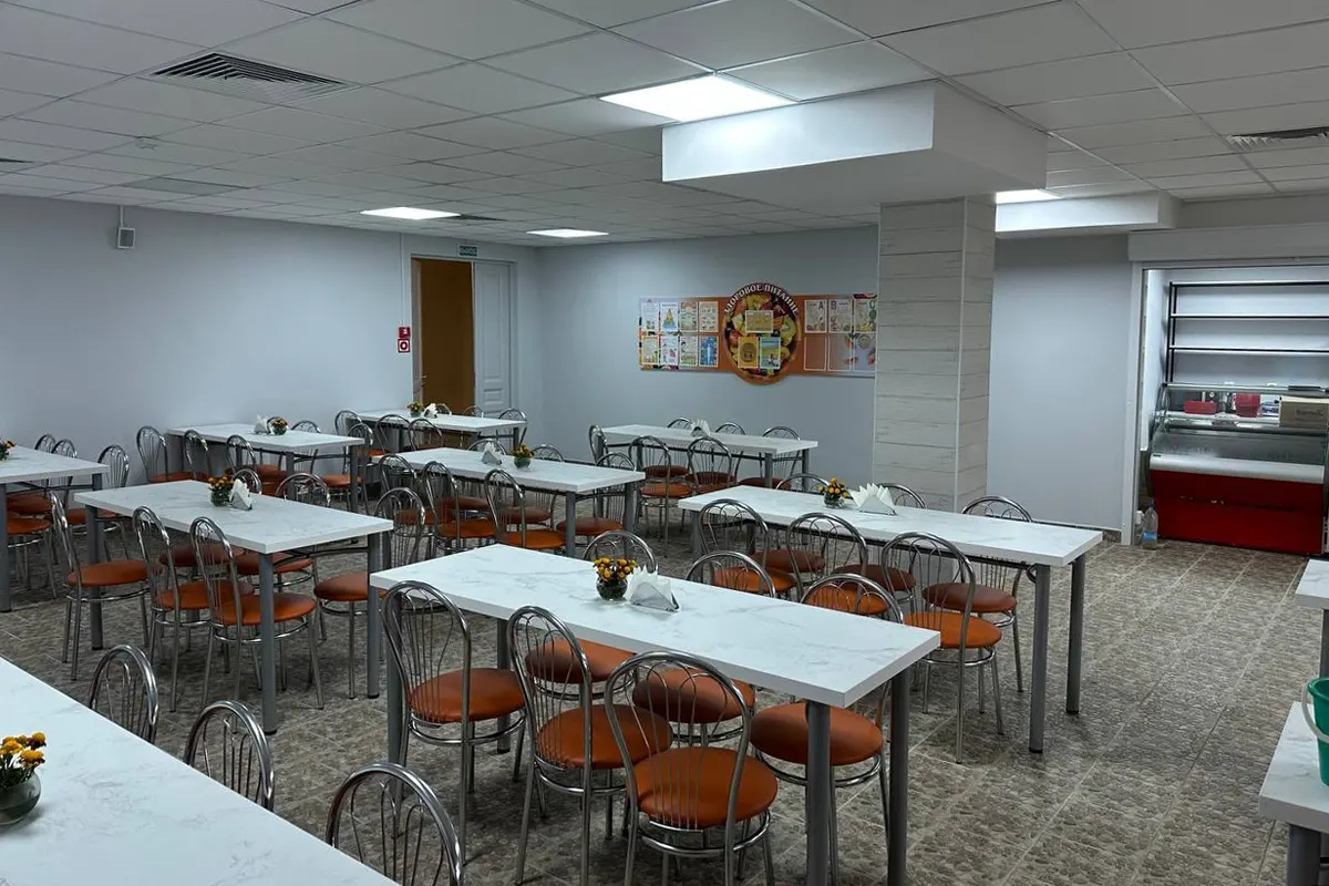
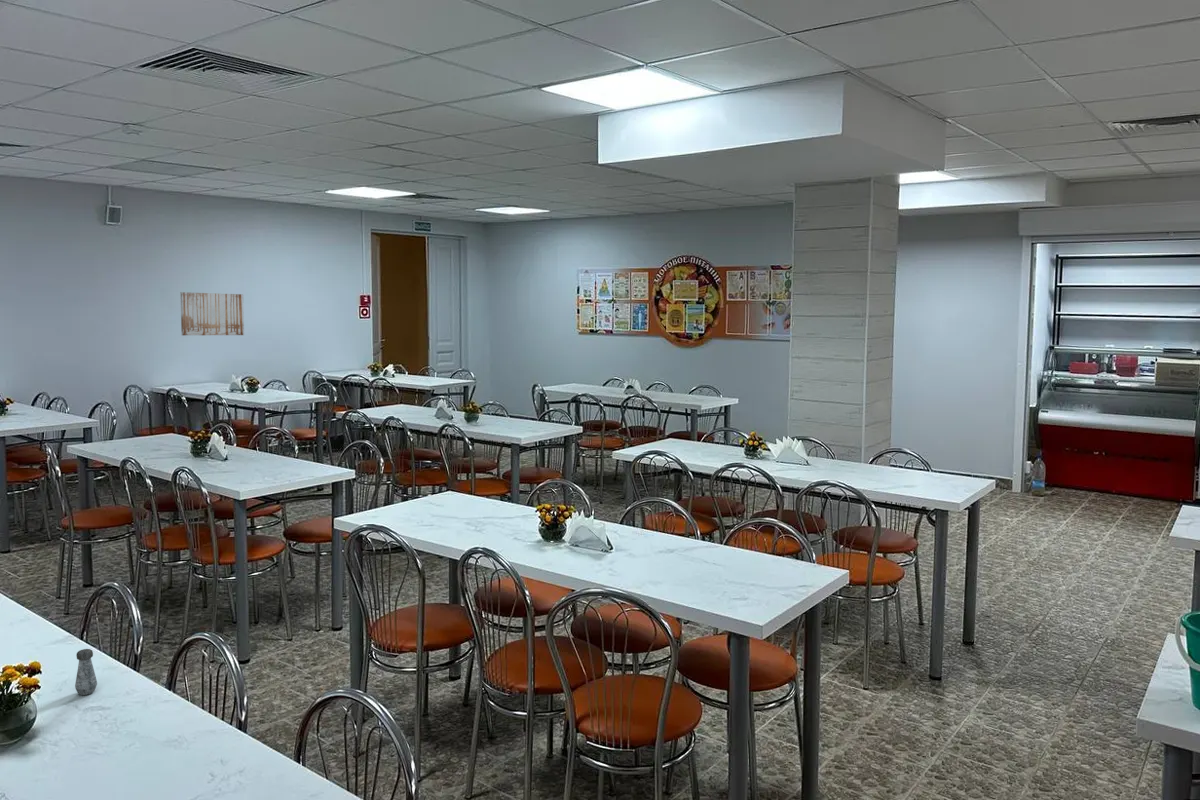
+ salt shaker [74,648,98,696]
+ wall art [179,291,245,336]
